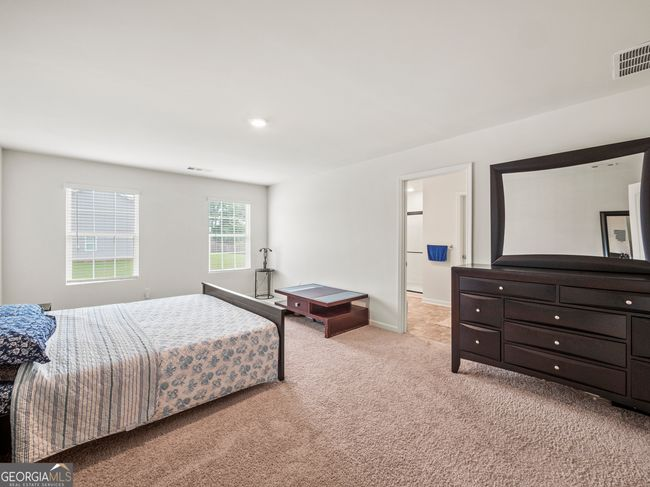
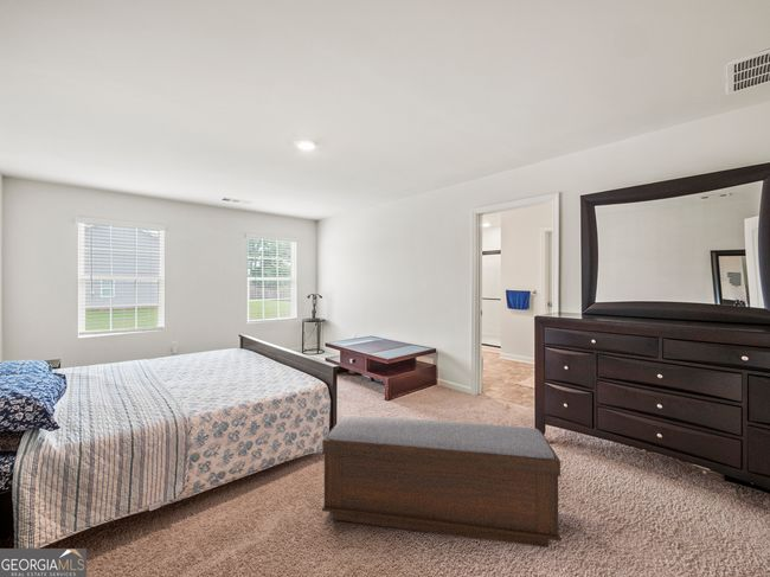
+ bench [321,413,562,549]
